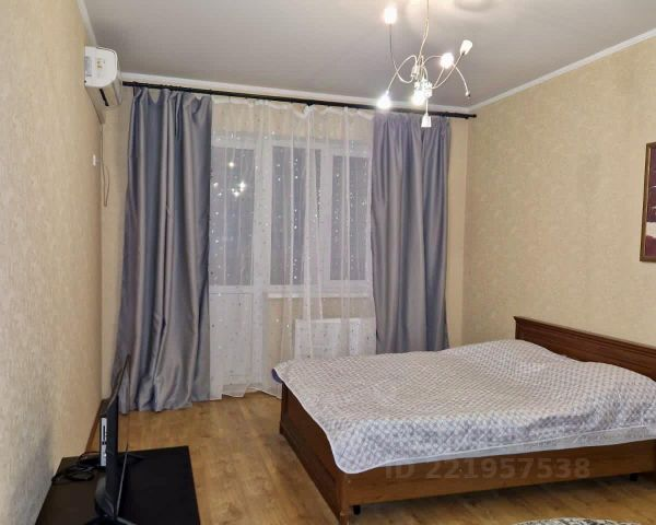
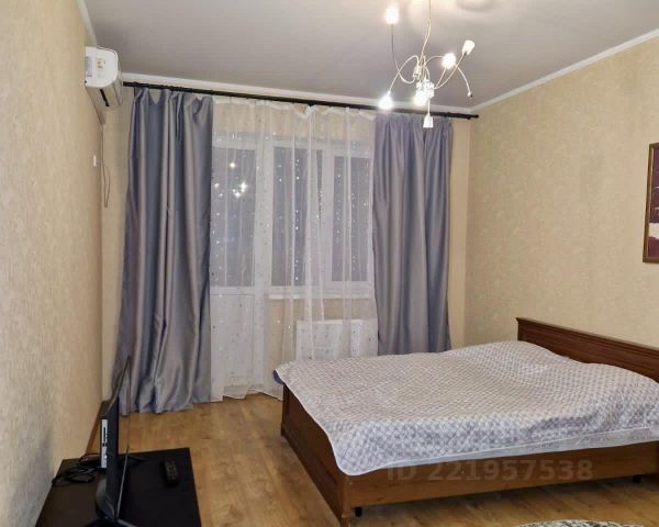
+ remote control [161,455,181,485]
